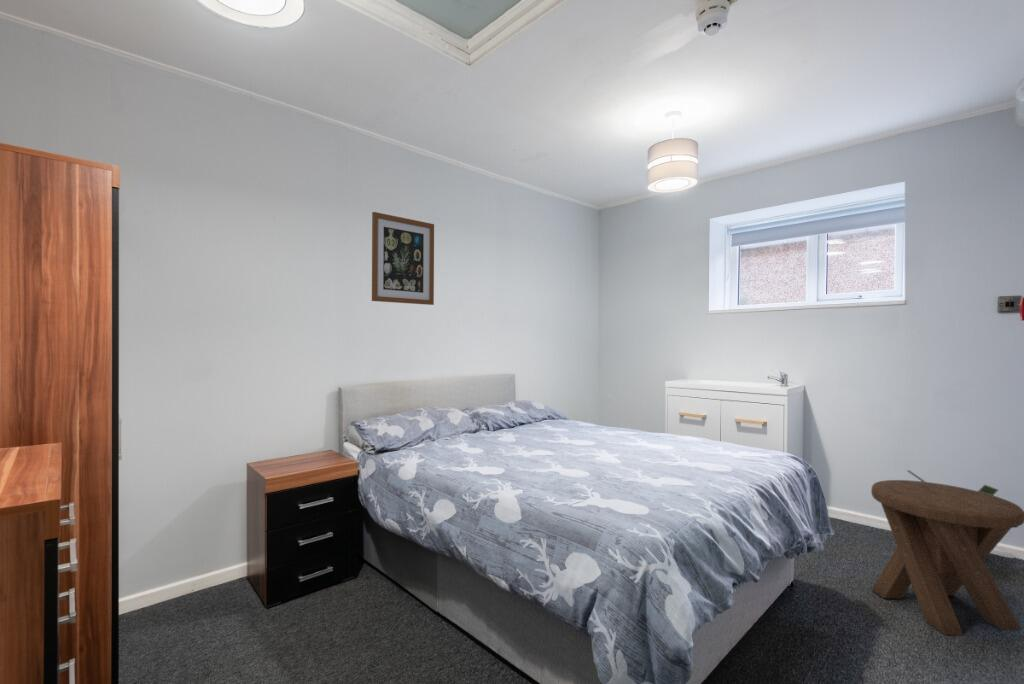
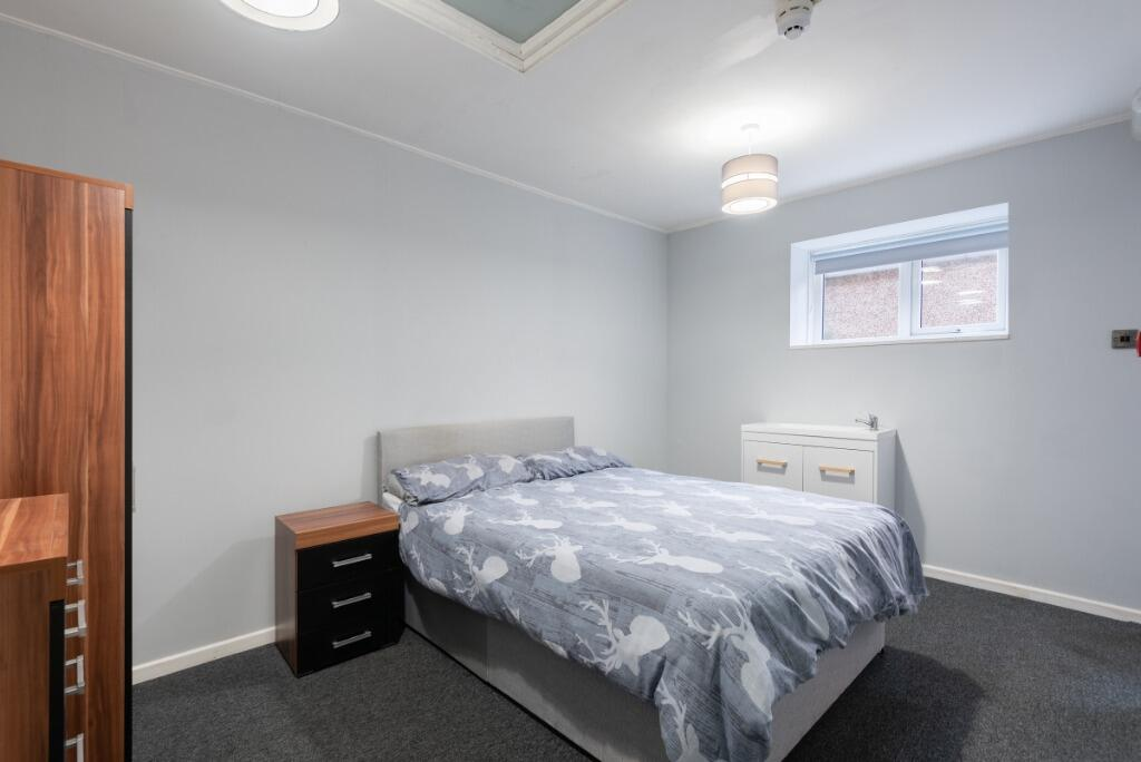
- wall art [371,211,435,306]
- music stool [870,479,1024,636]
- potted plant [907,469,1020,529]
